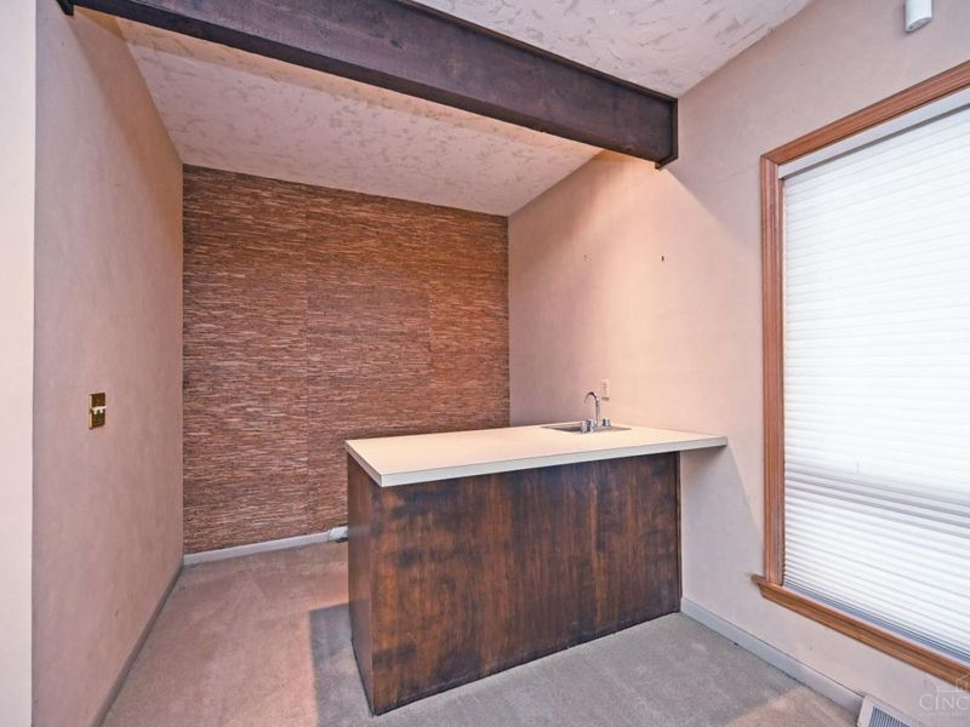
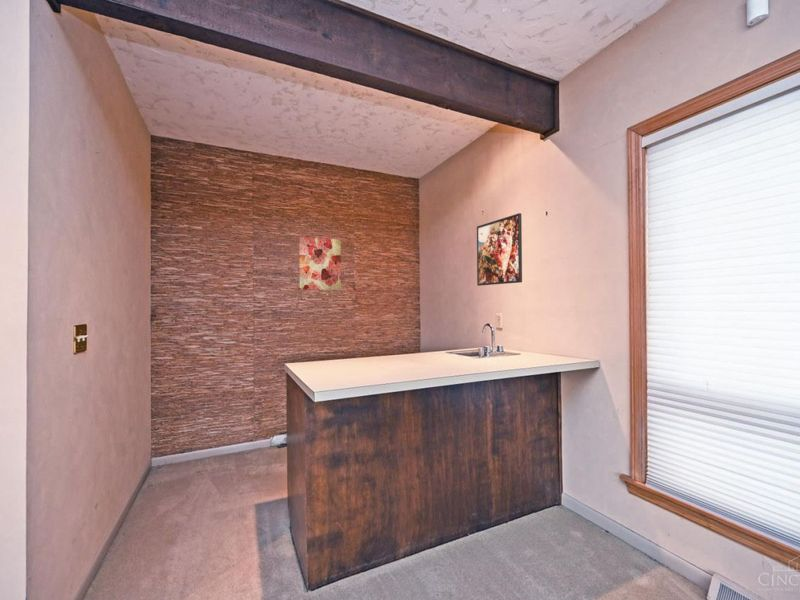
+ wall art [298,236,342,291]
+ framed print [476,212,523,287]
